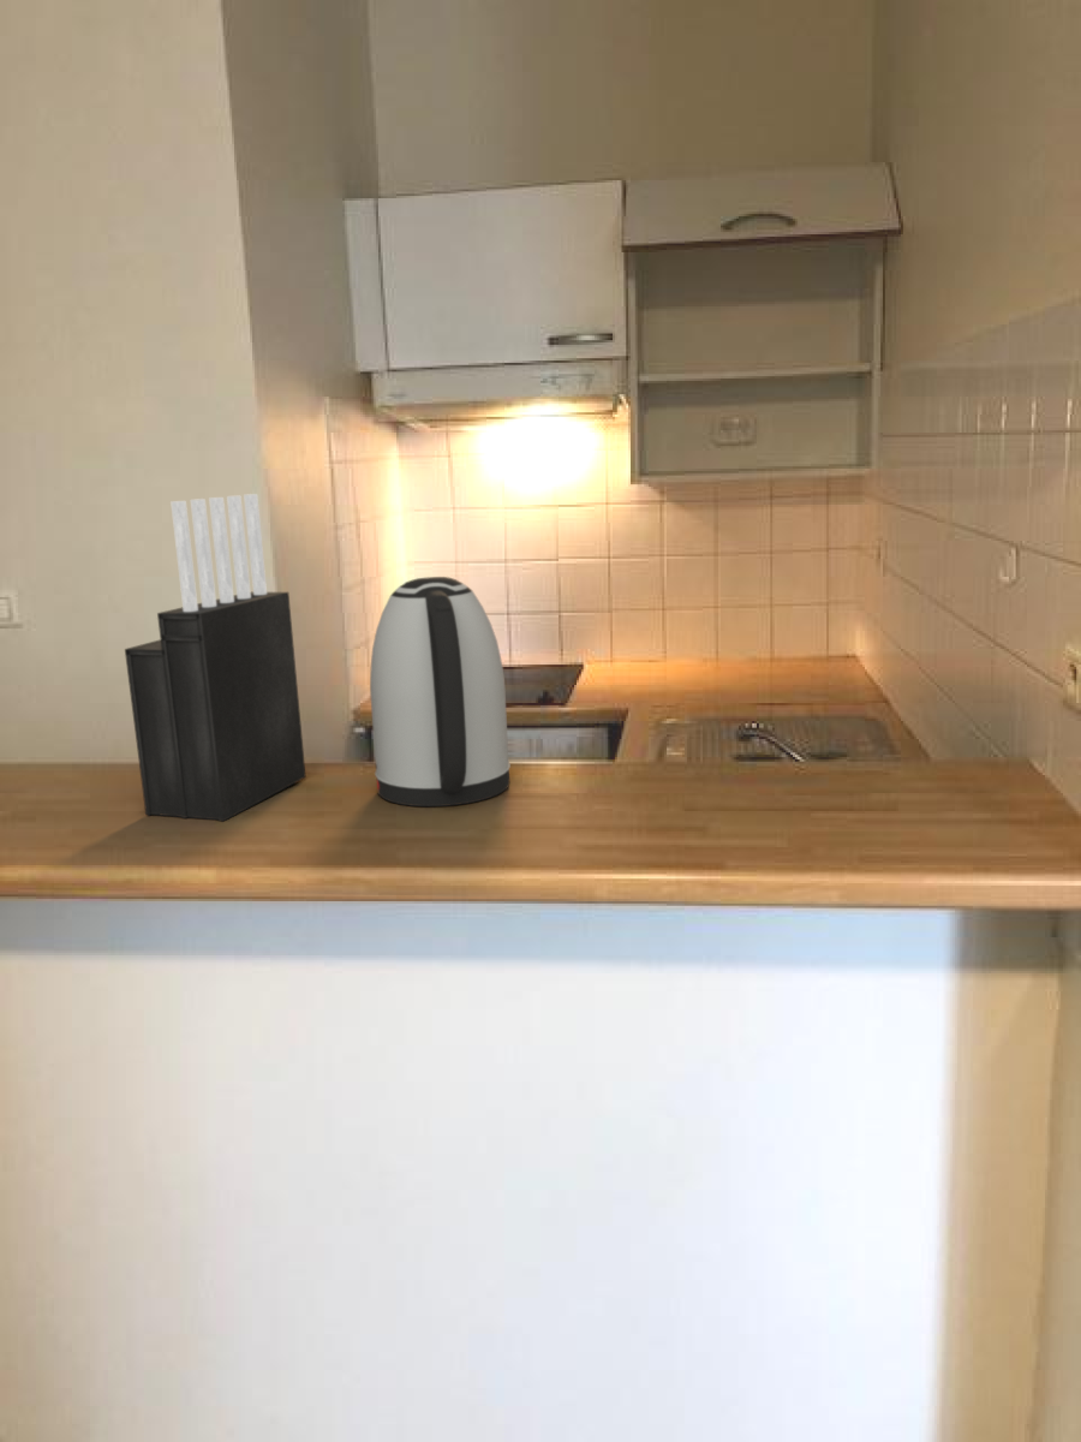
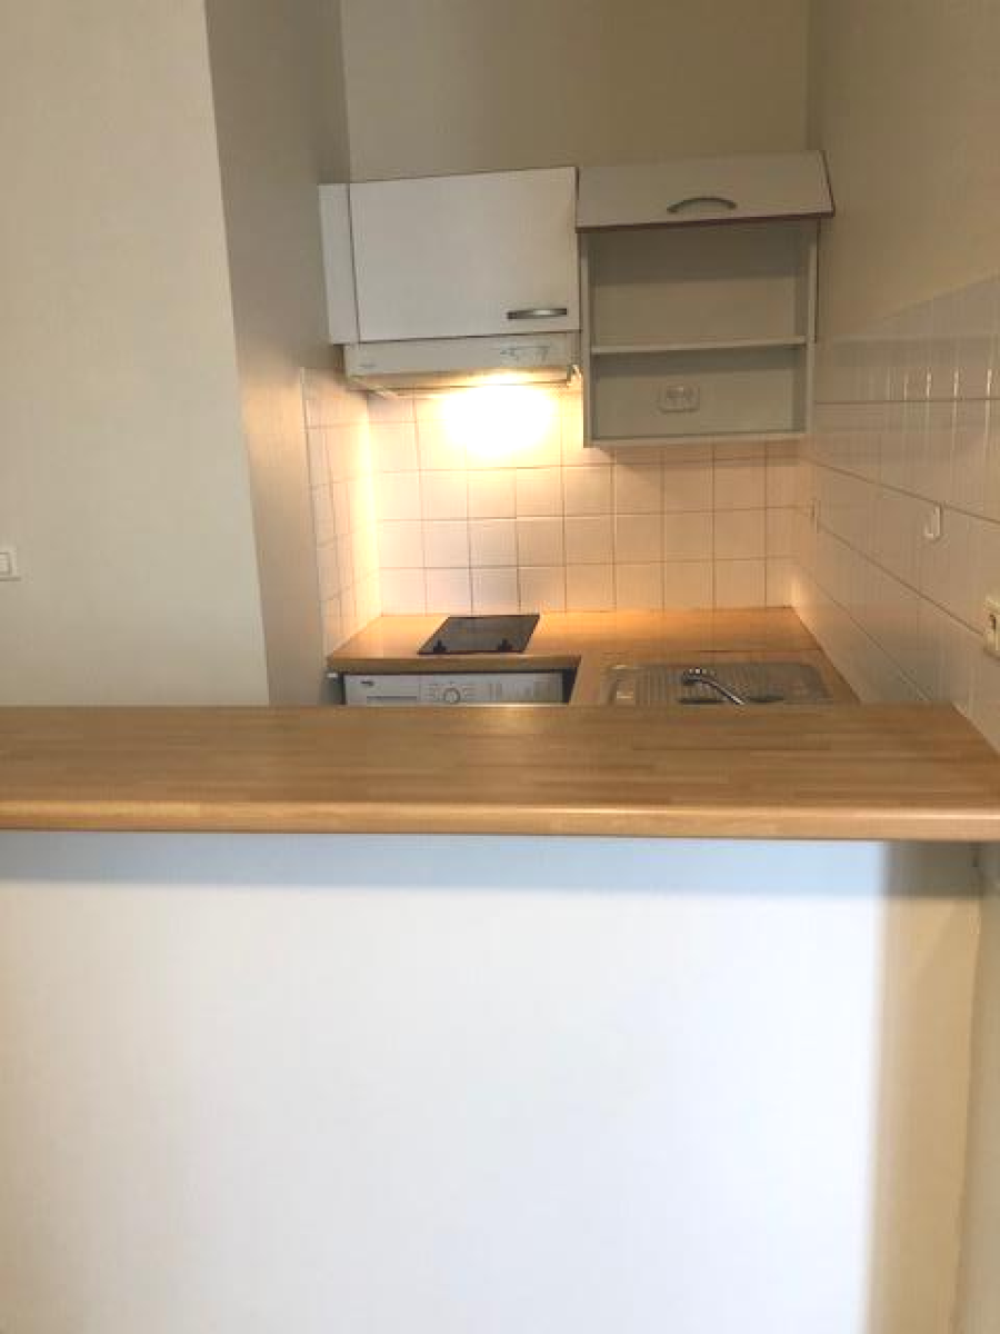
- kettle [369,576,512,808]
- knife block [124,493,307,822]
